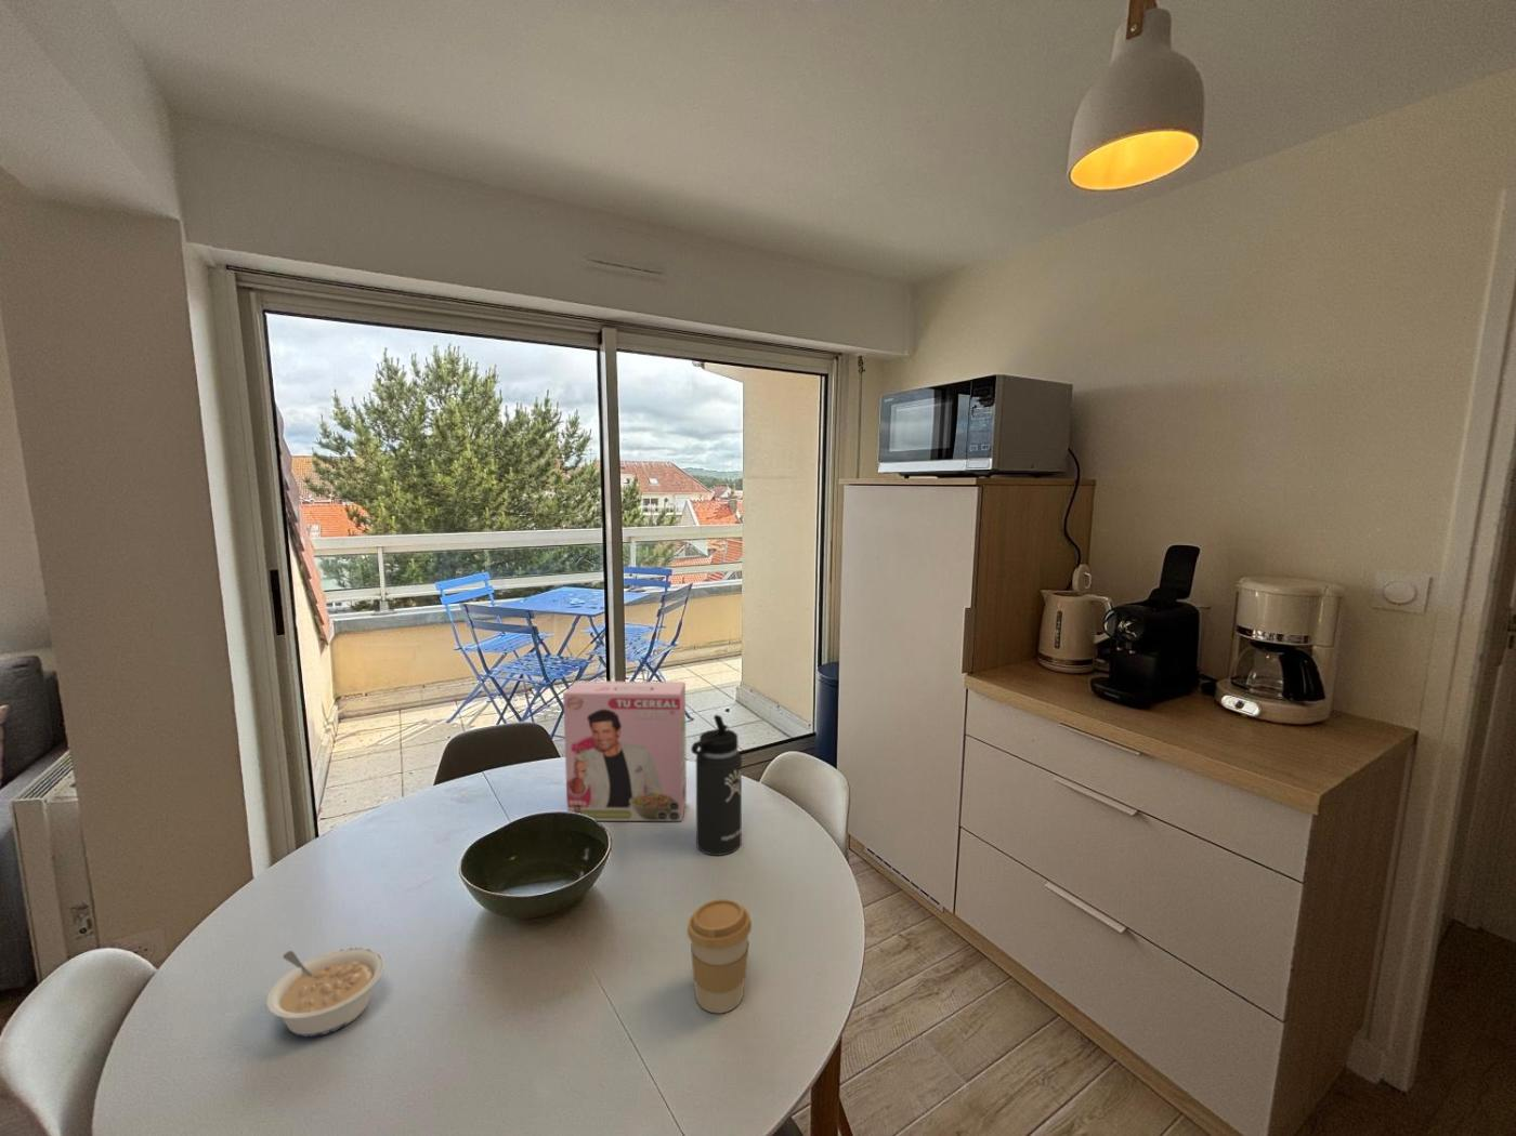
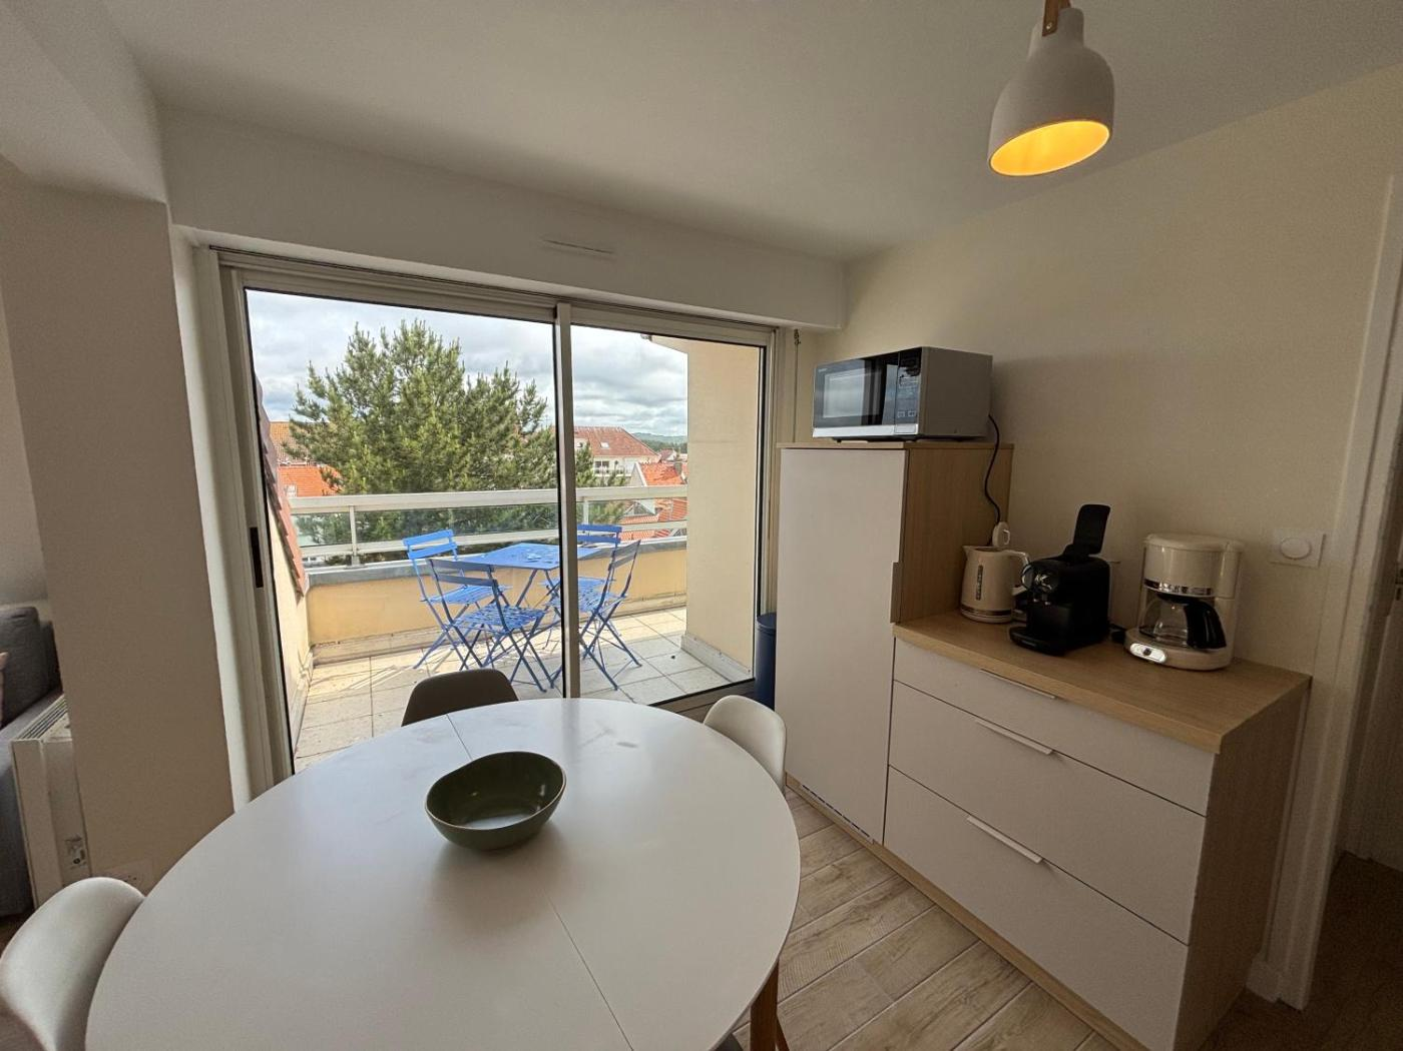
- cereal box [562,679,688,822]
- thermos bottle [690,714,742,857]
- coffee cup [685,899,752,1014]
- legume [265,946,386,1037]
